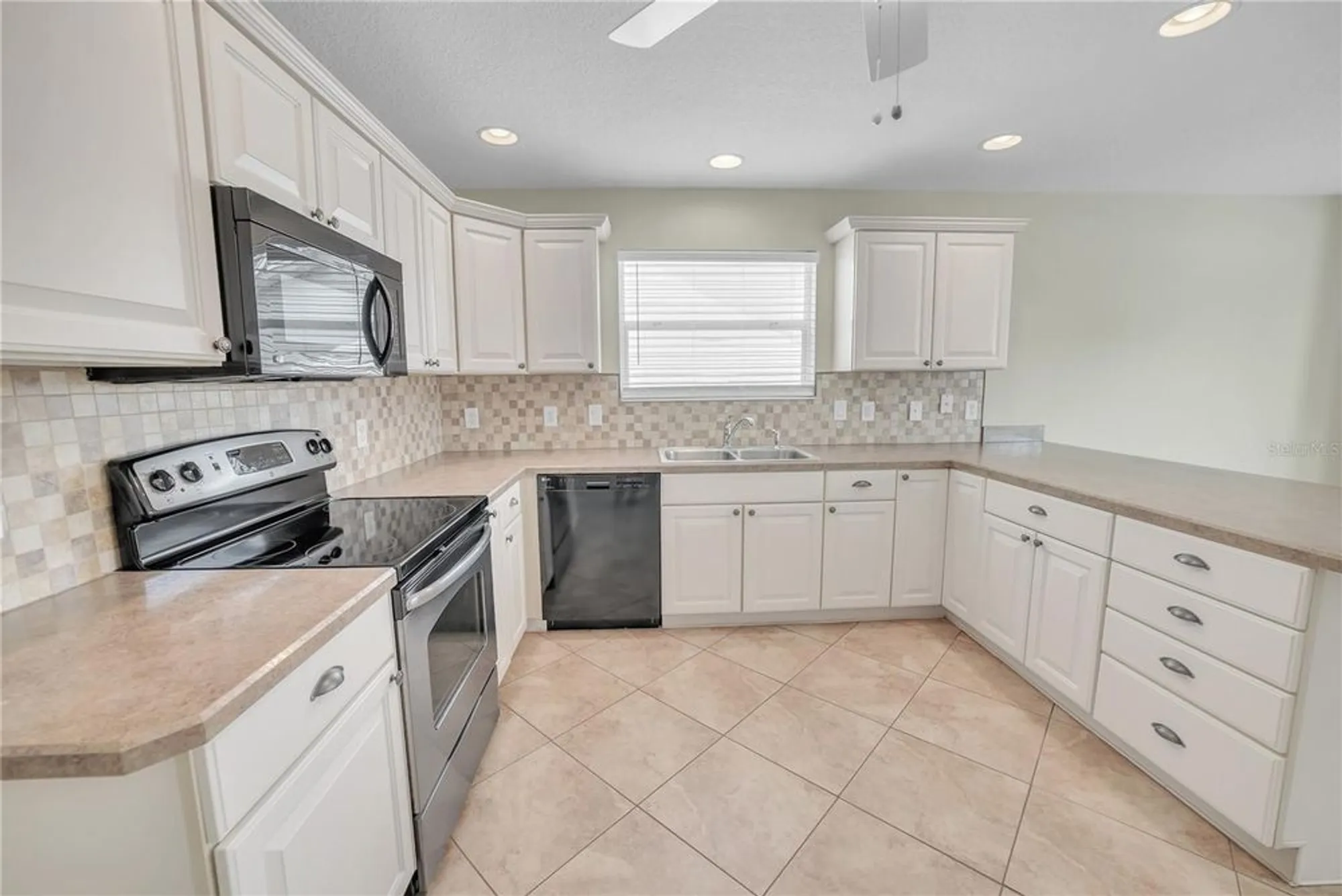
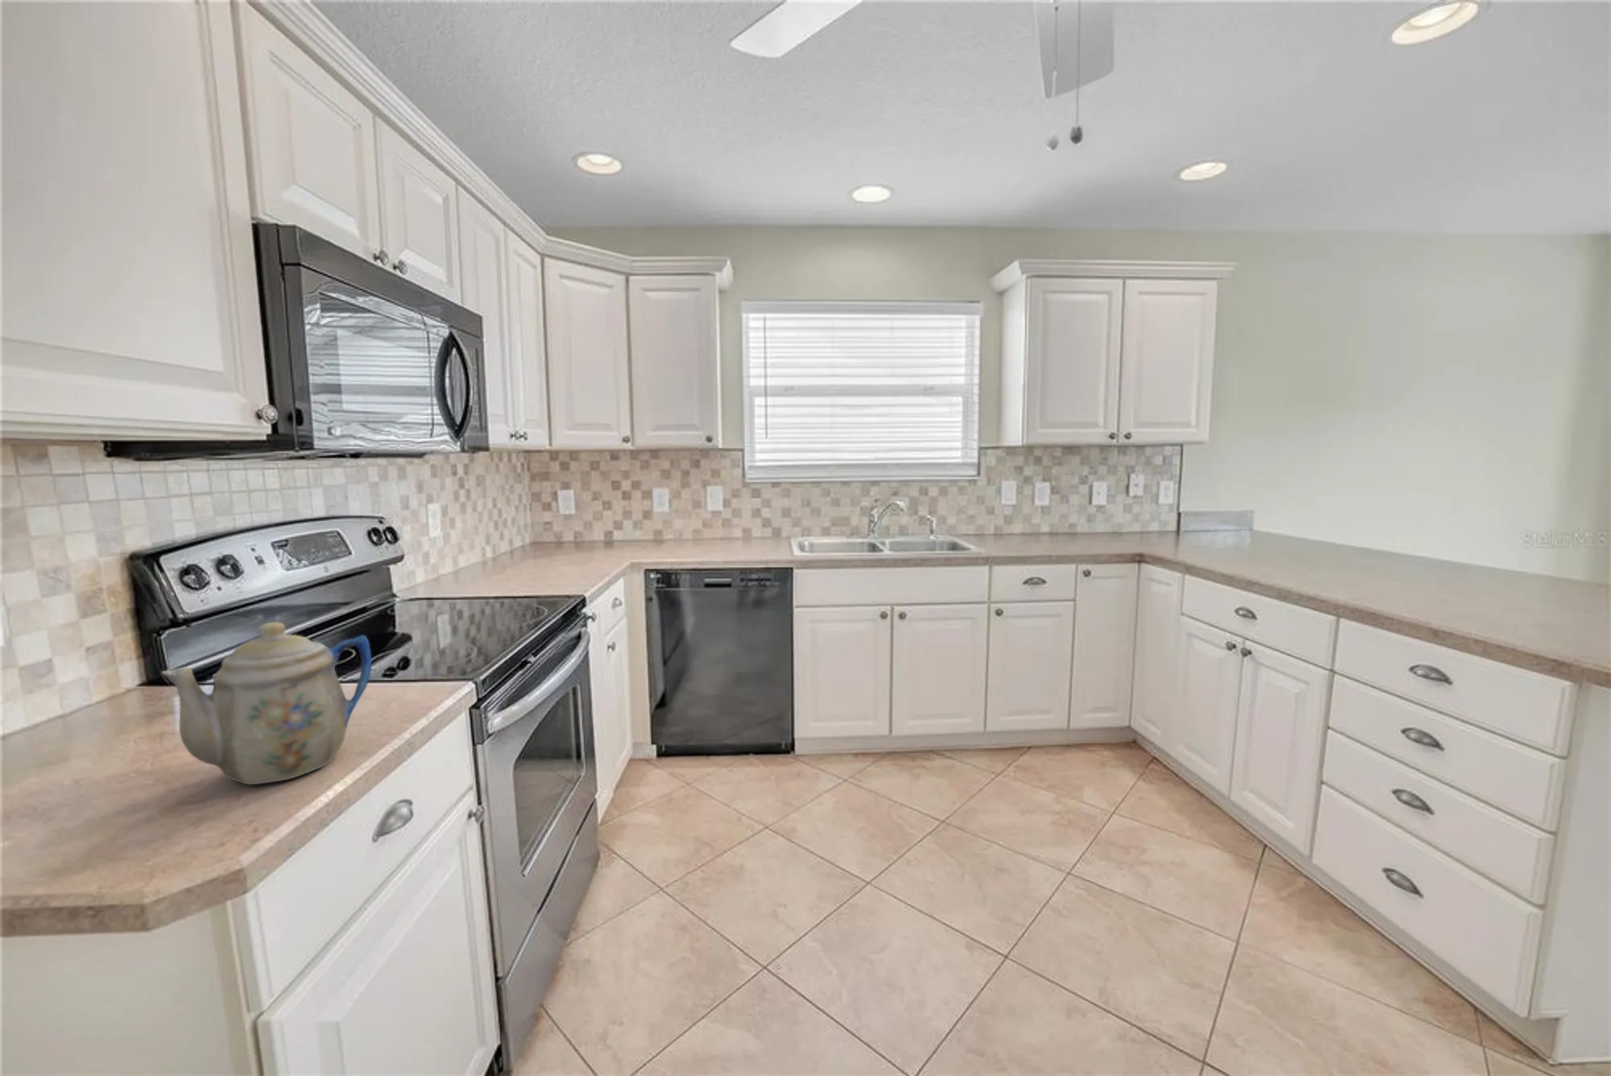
+ teapot [161,621,372,785]
